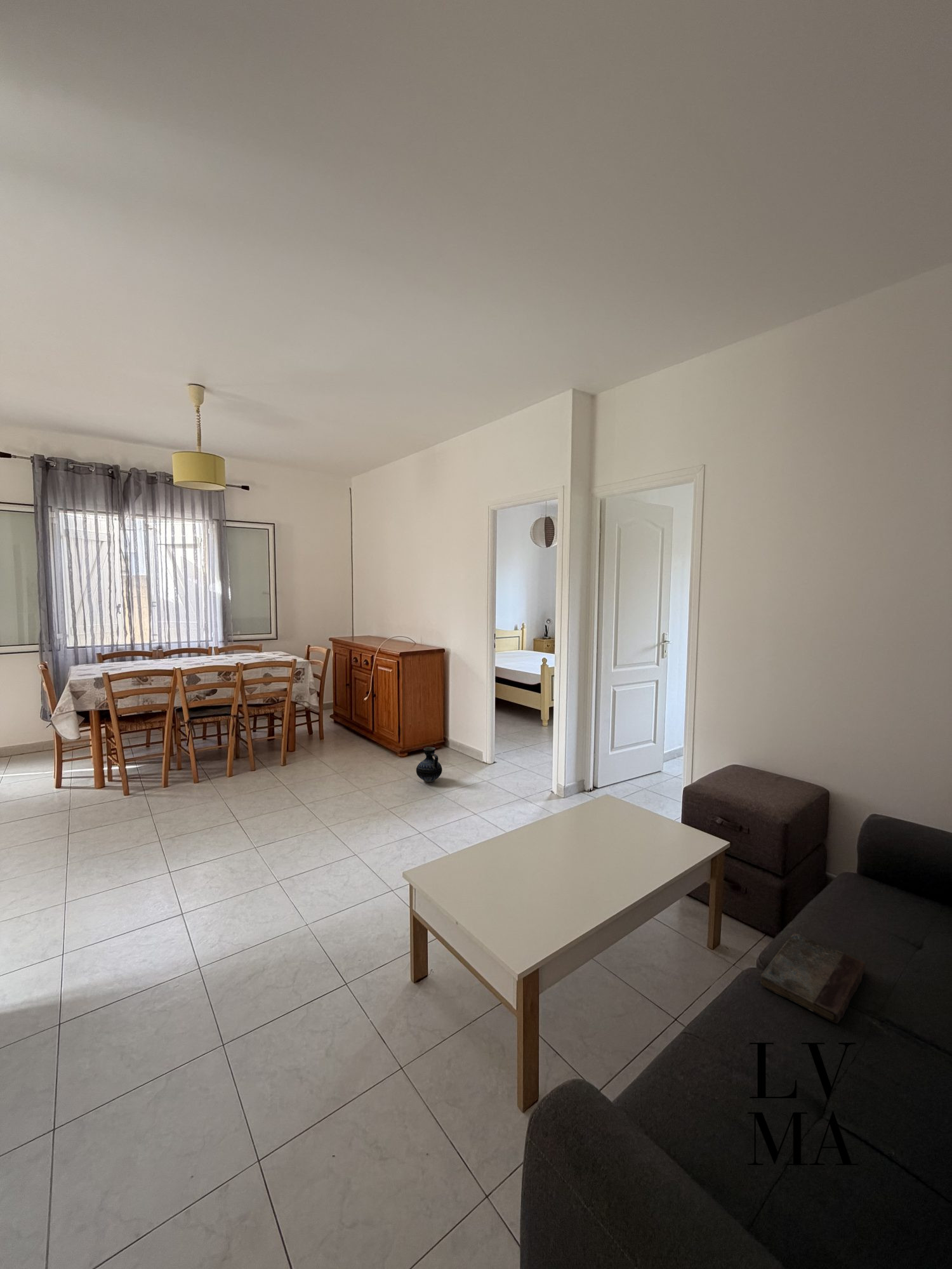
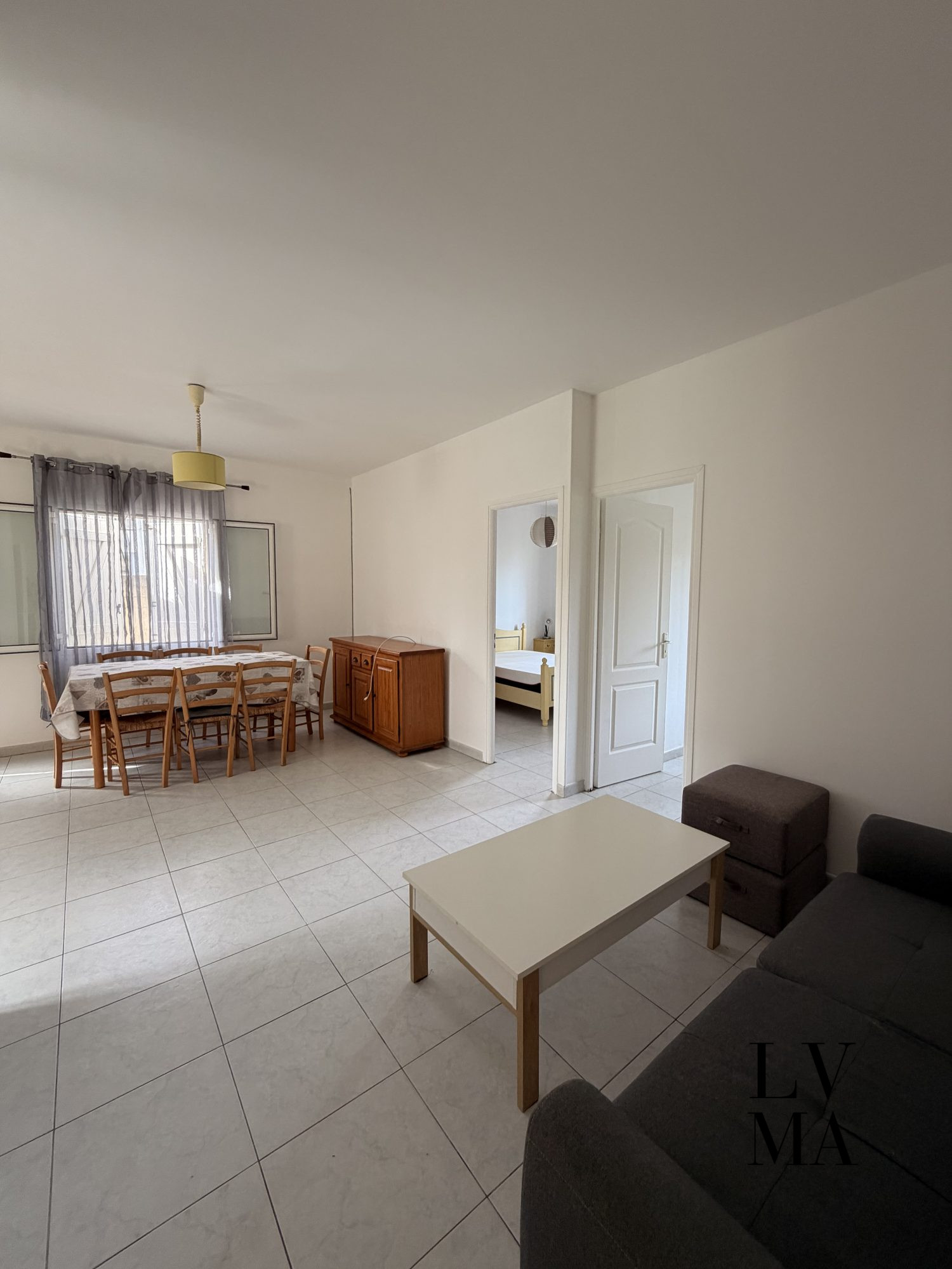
- book [760,932,866,1024]
- ceramic jug [416,747,442,783]
